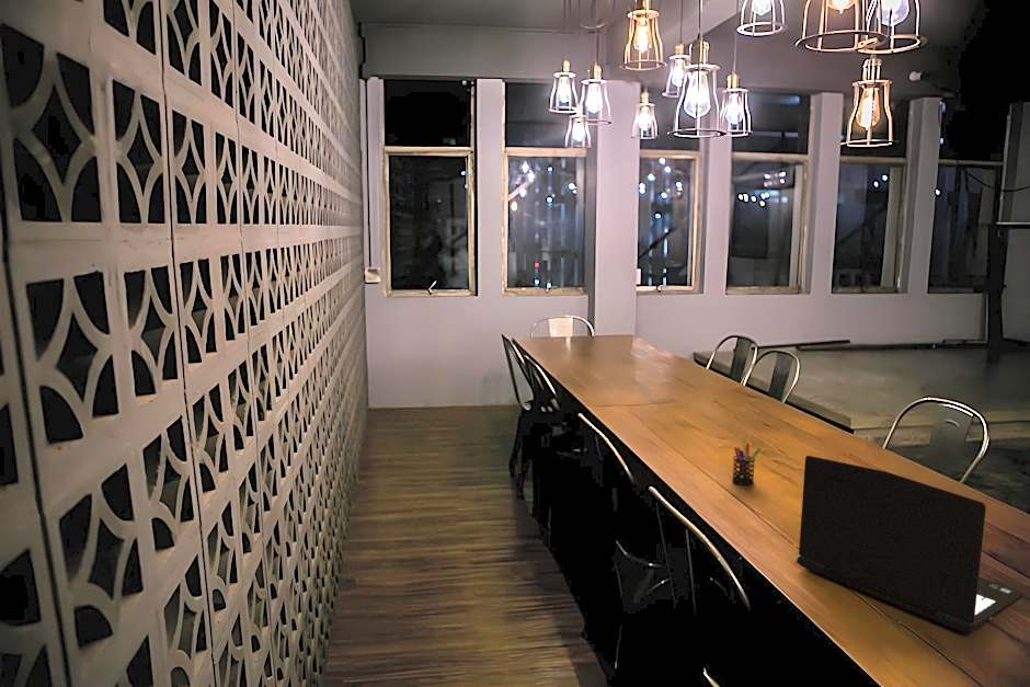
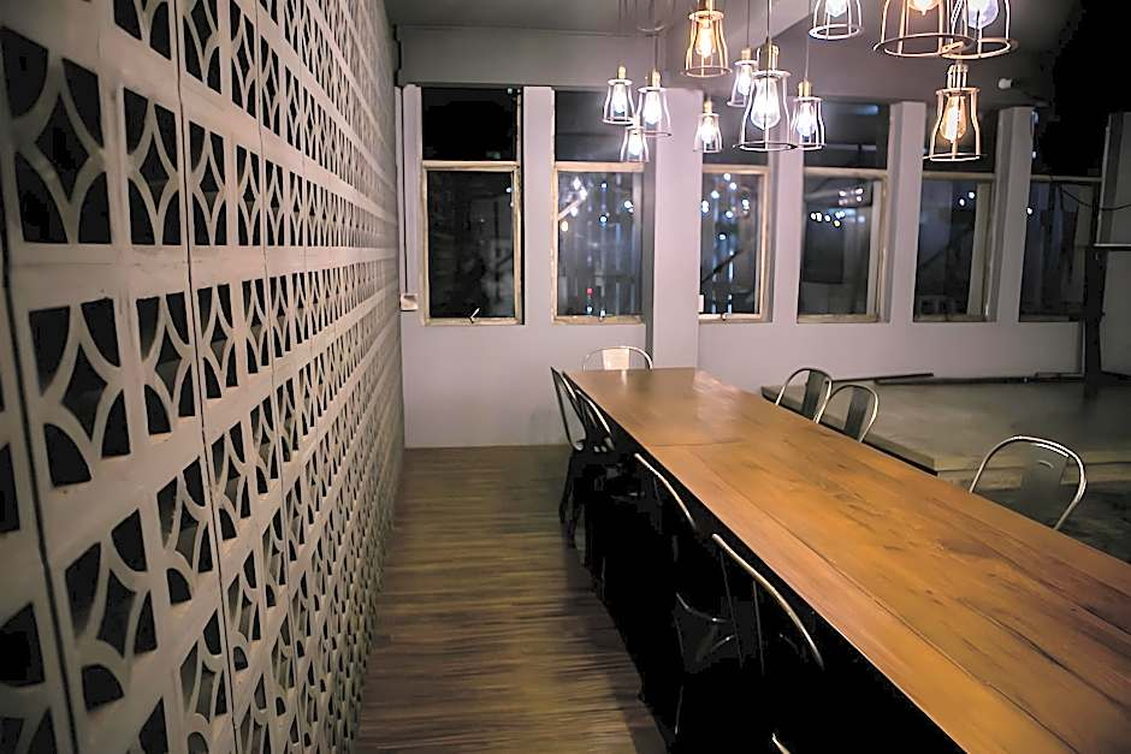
- laptop [796,455,1025,634]
- pen holder [731,440,762,486]
